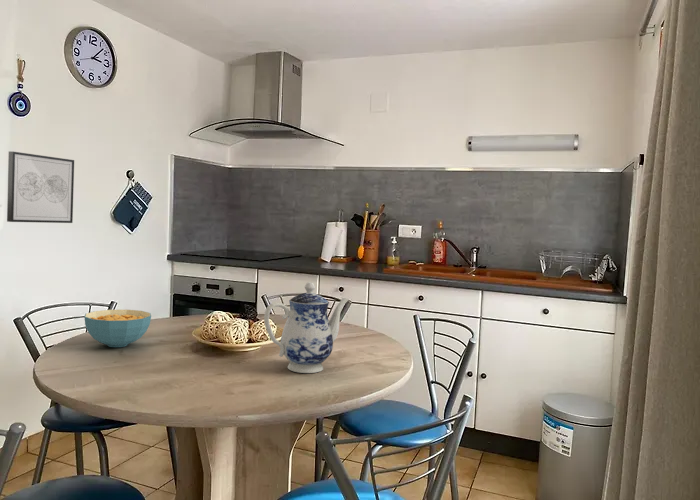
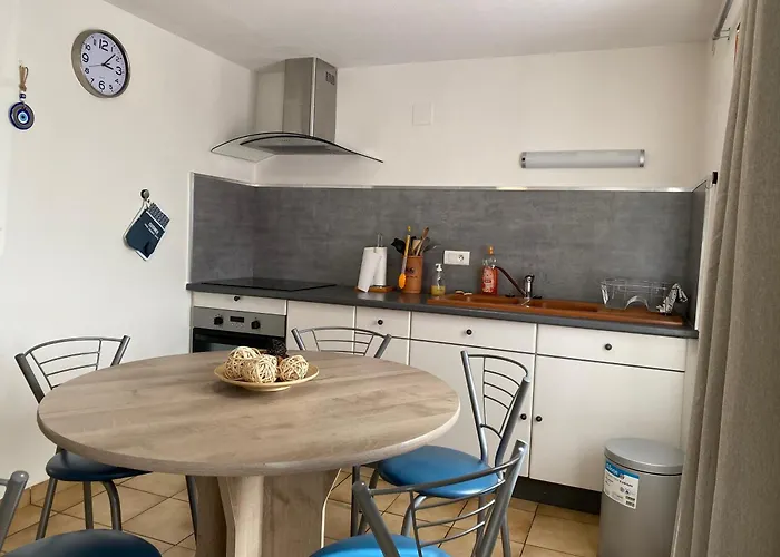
- cereal bowl [83,309,152,348]
- wall art [6,150,75,224]
- teapot [263,281,350,374]
